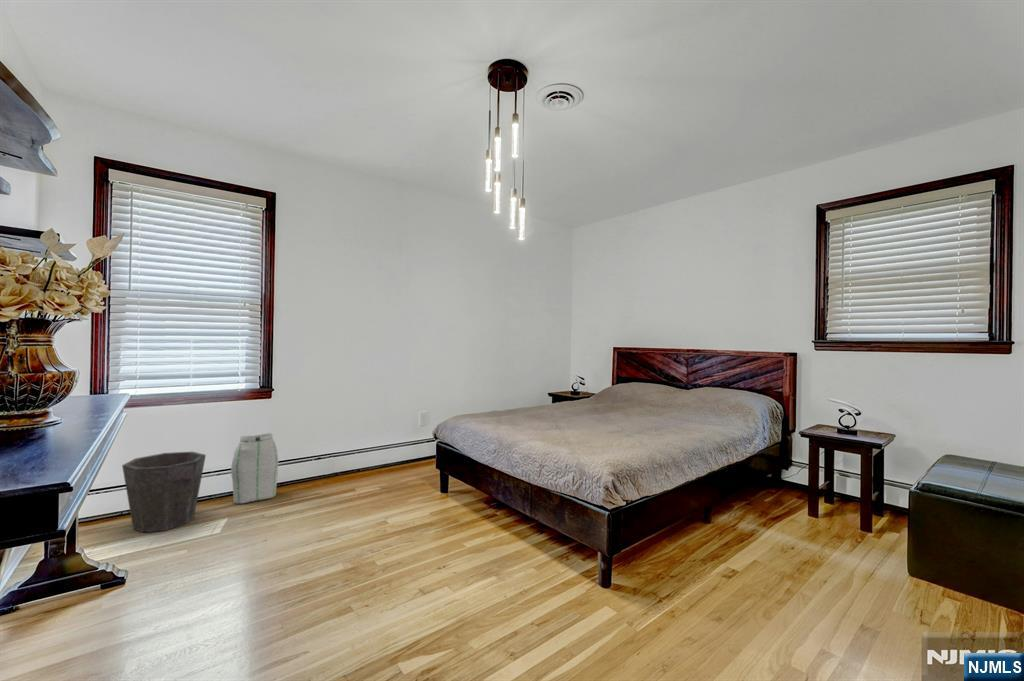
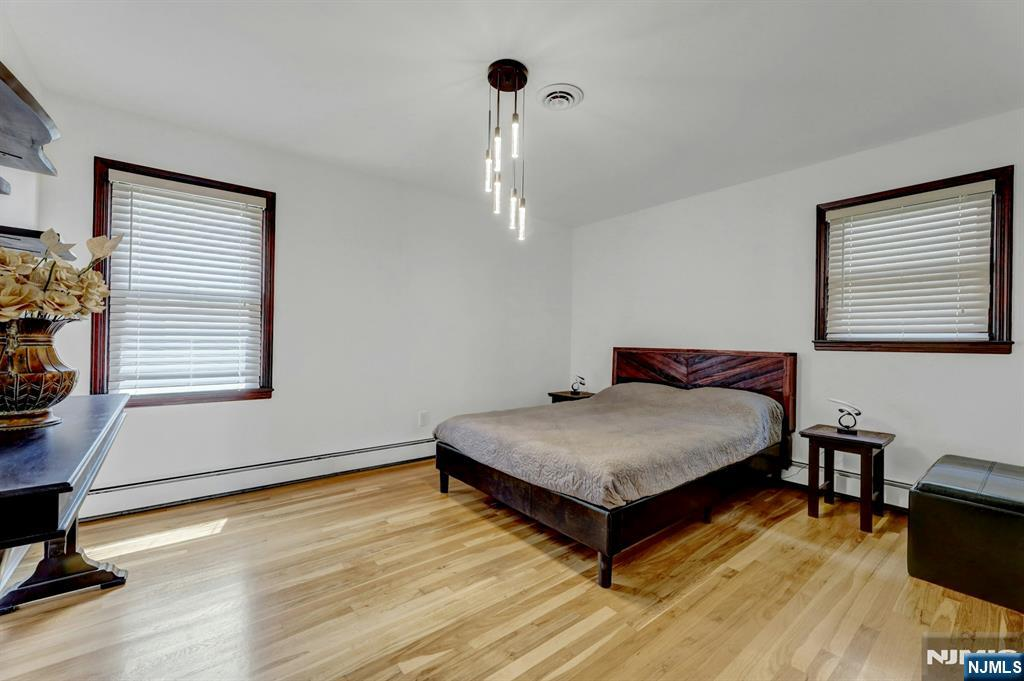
- skirt [230,432,279,505]
- waste bin [121,451,207,533]
